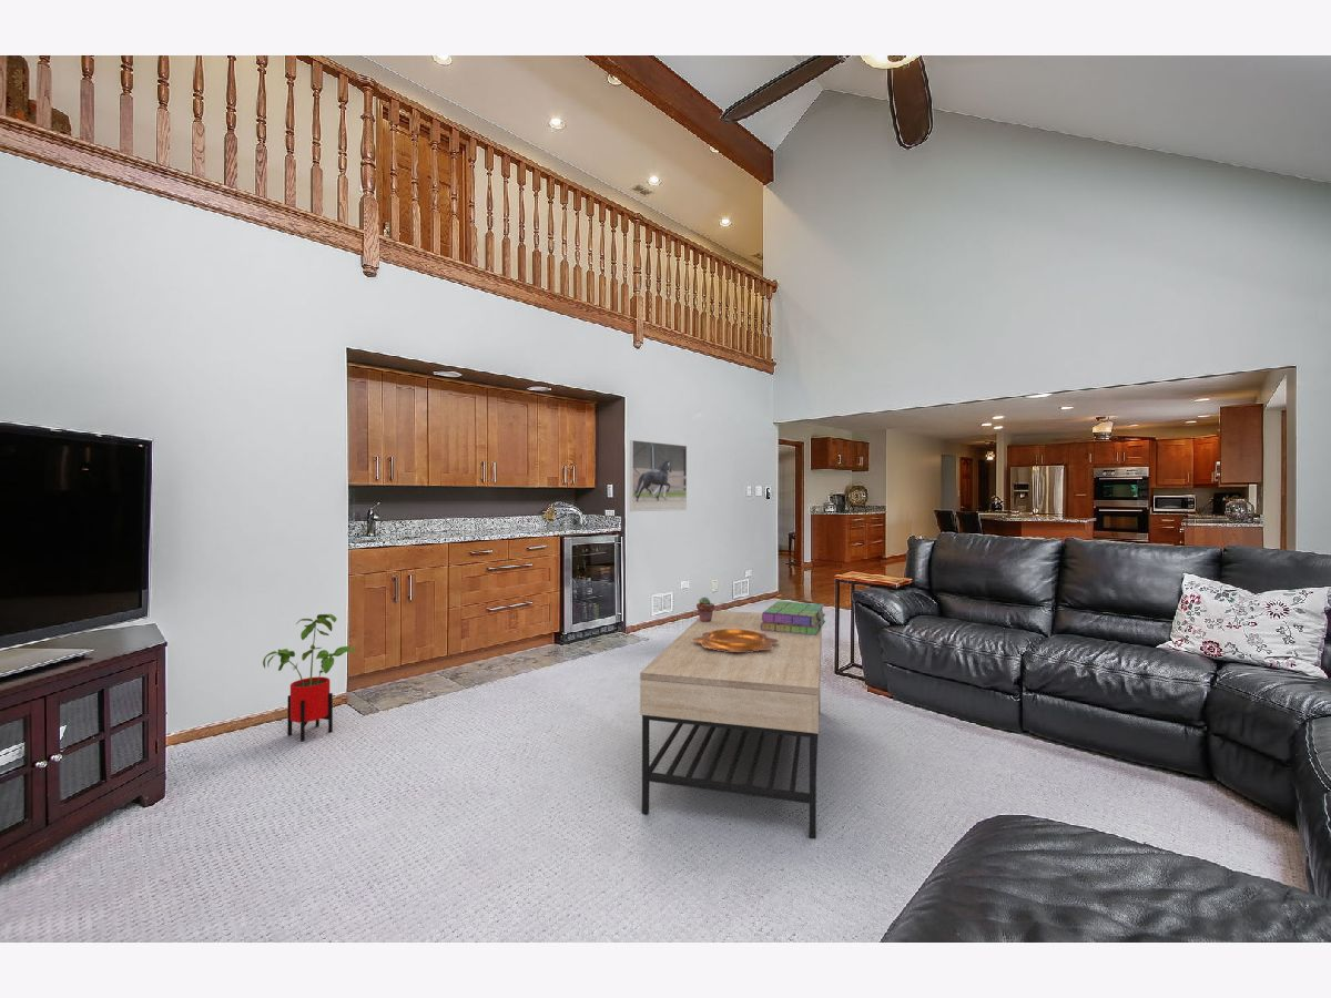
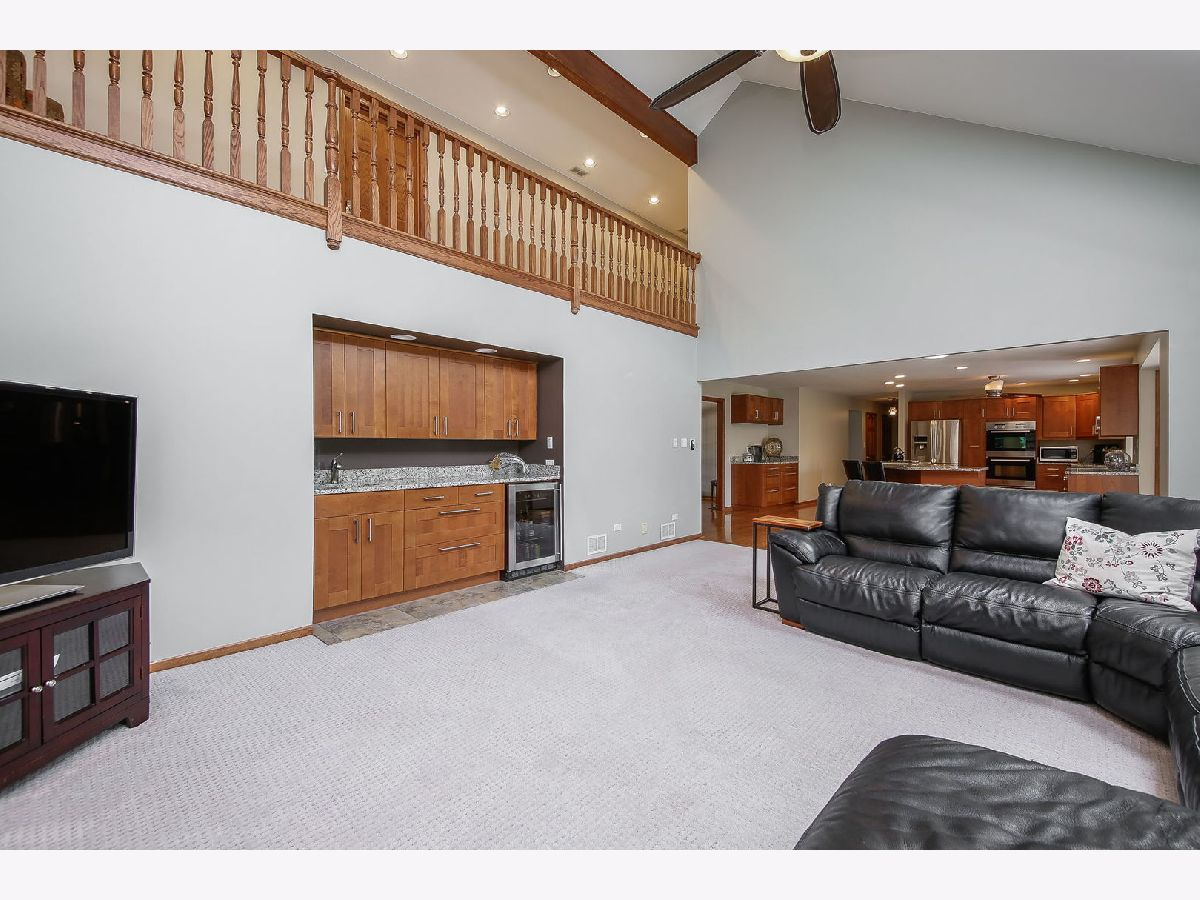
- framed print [629,439,688,512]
- decorative bowl [692,629,779,652]
- stack of books [761,600,826,635]
- potted succulent [695,597,715,622]
- house plant [262,613,358,742]
- coffee table [639,610,823,841]
